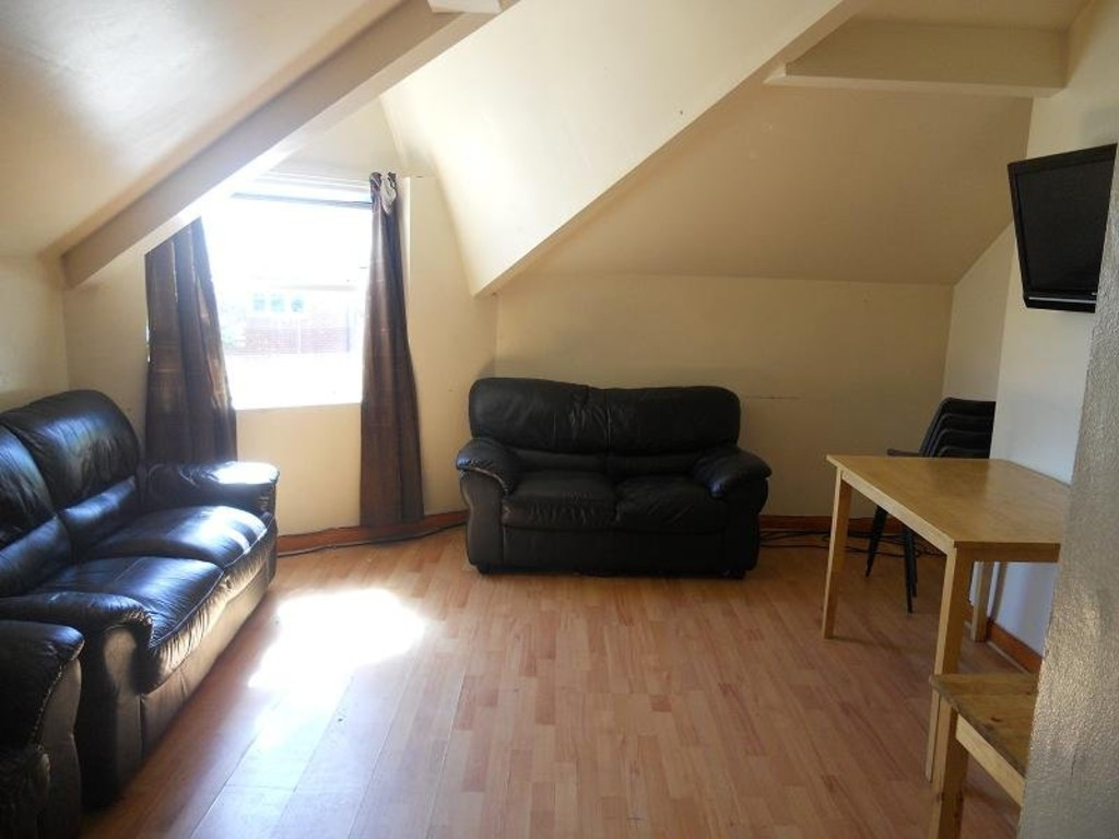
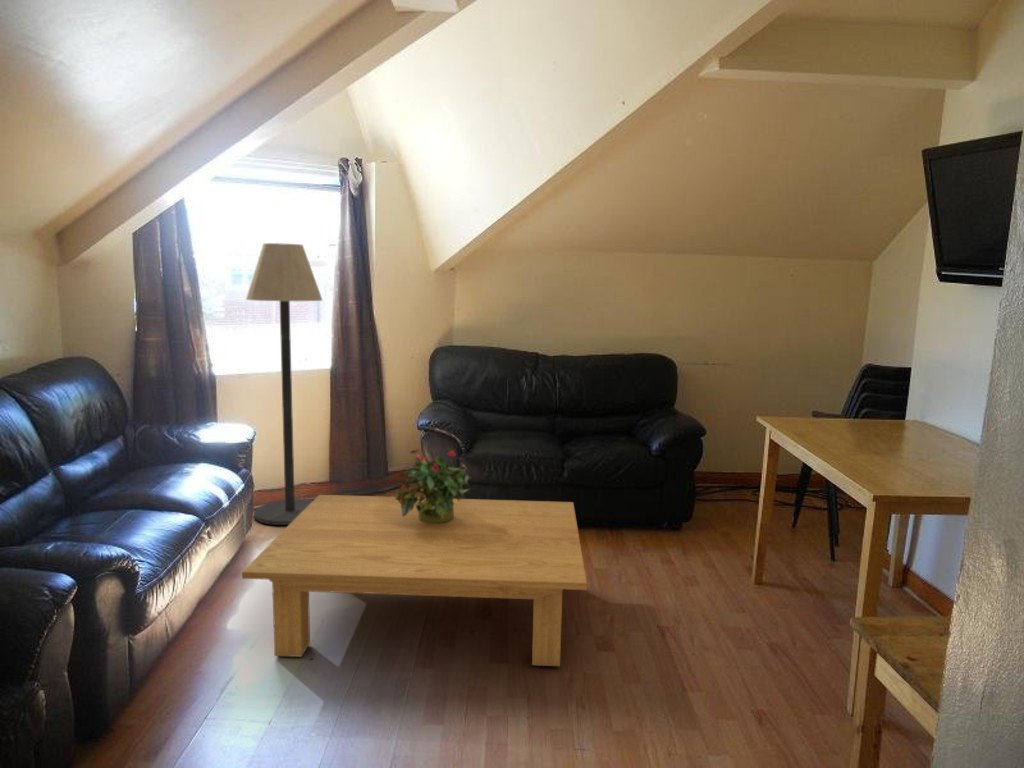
+ potted plant [395,447,473,524]
+ coffee table [241,494,588,667]
+ floor lamp [244,242,323,526]
